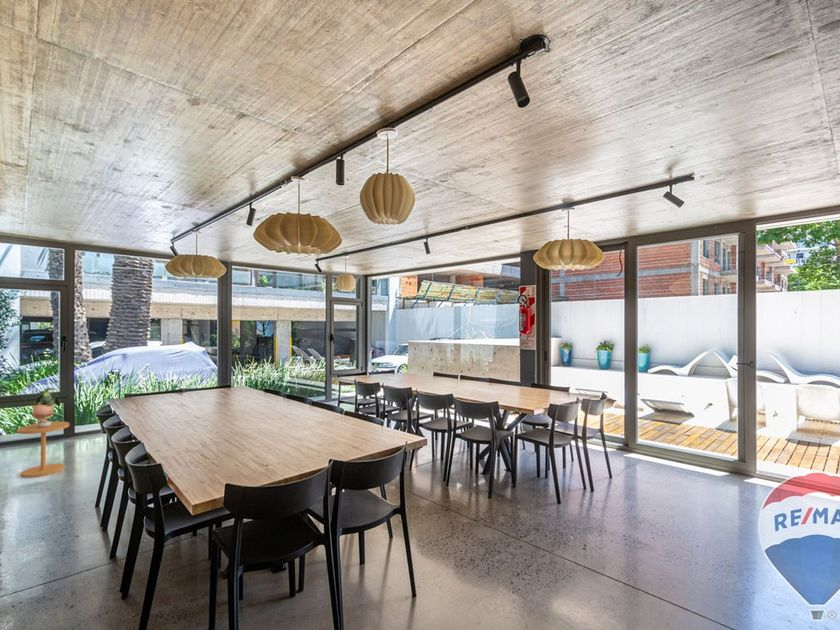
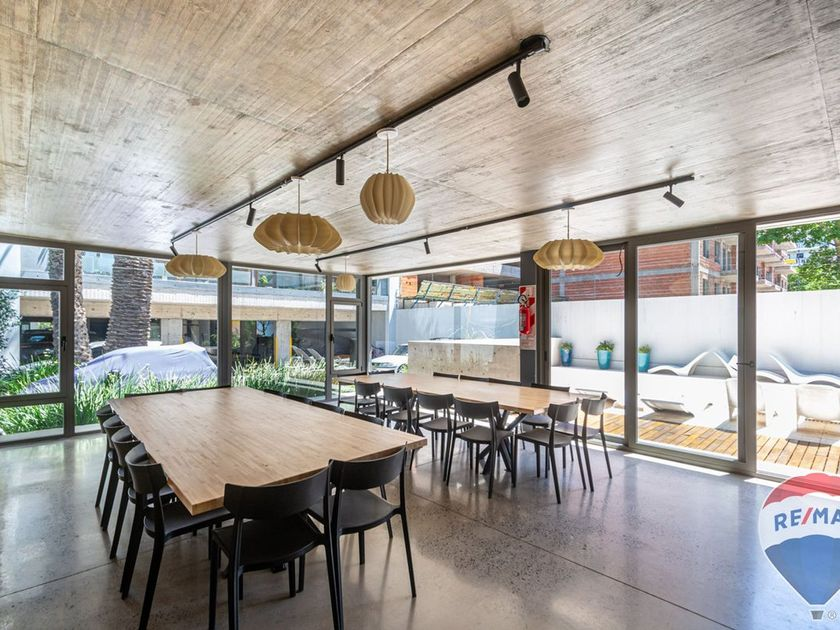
- side table [16,420,70,479]
- potted plant [31,387,62,424]
